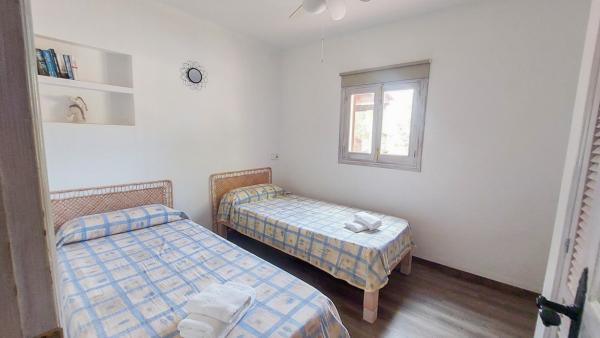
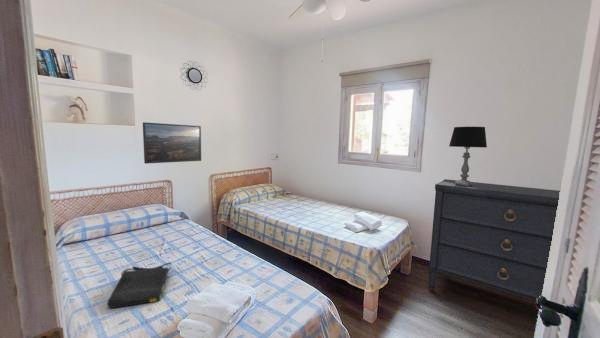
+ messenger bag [106,262,172,309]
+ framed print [142,121,202,165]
+ dresser [427,178,561,302]
+ table lamp [448,126,488,186]
